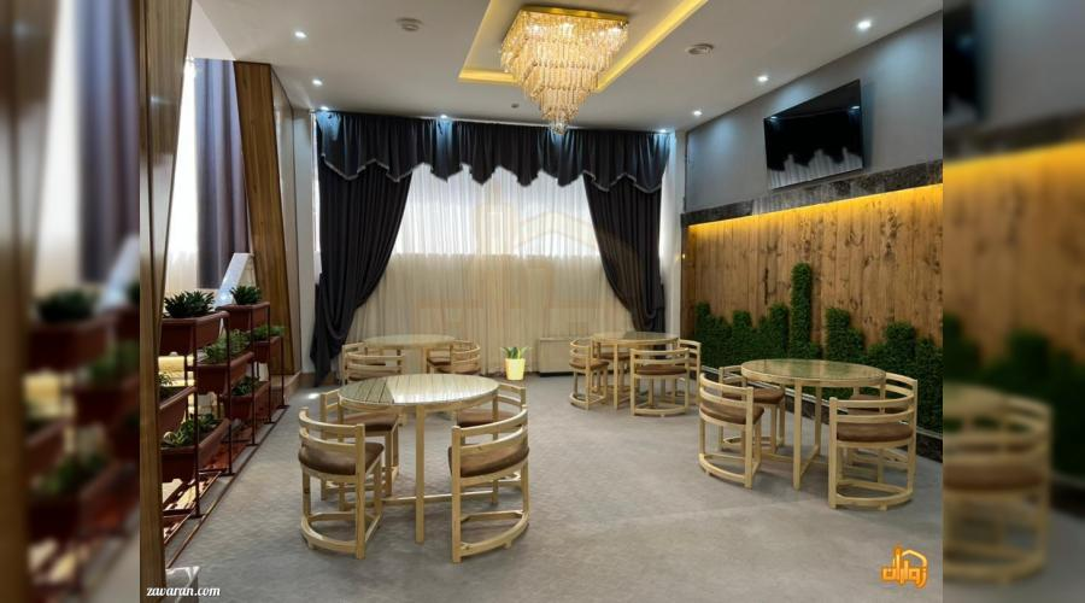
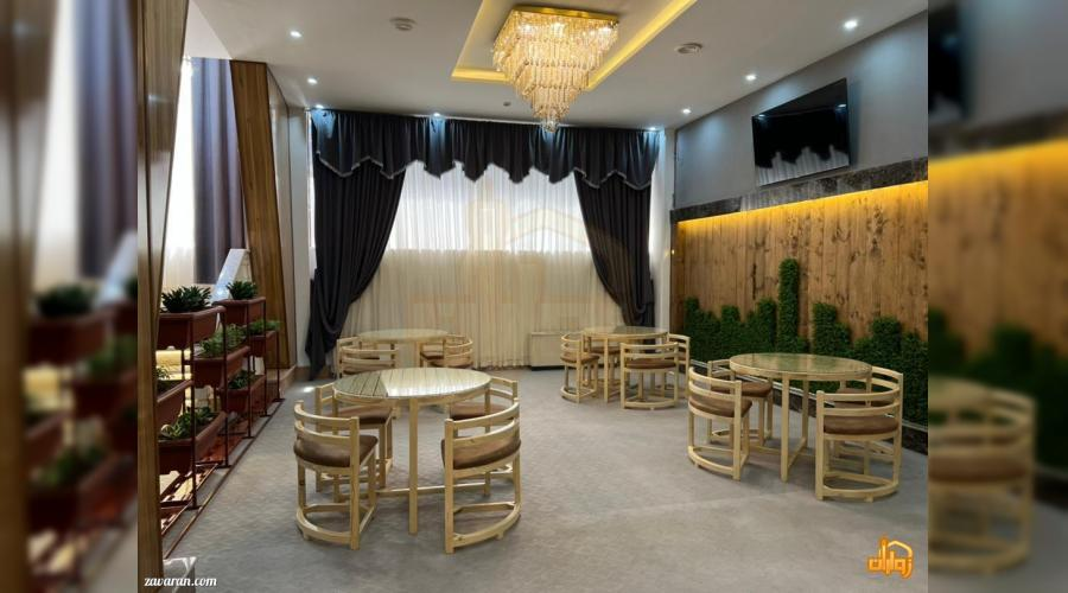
- potted plant [499,344,533,381]
